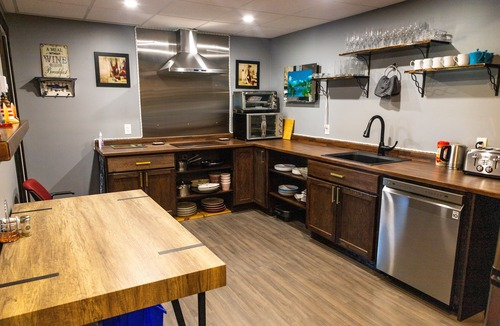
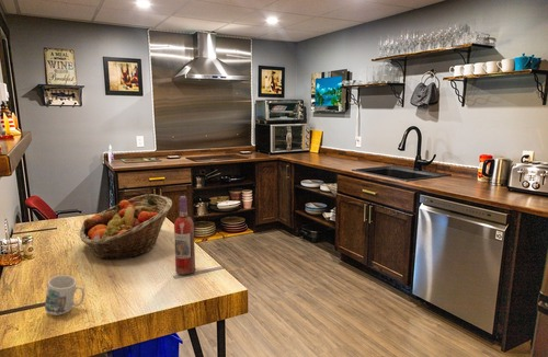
+ mug [44,274,85,316]
+ wine bottle [173,195,196,276]
+ fruit basket [79,193,173,261]
